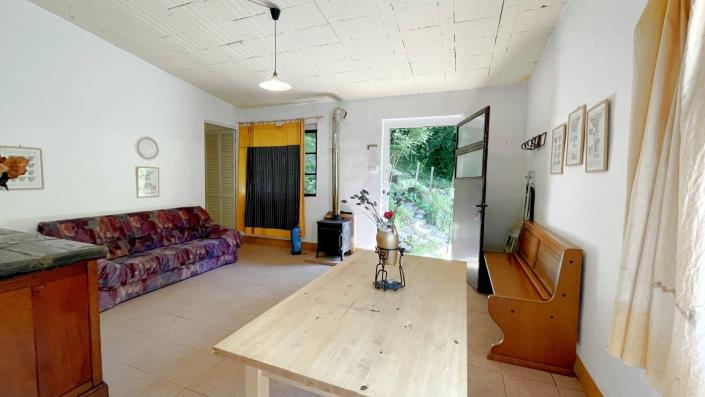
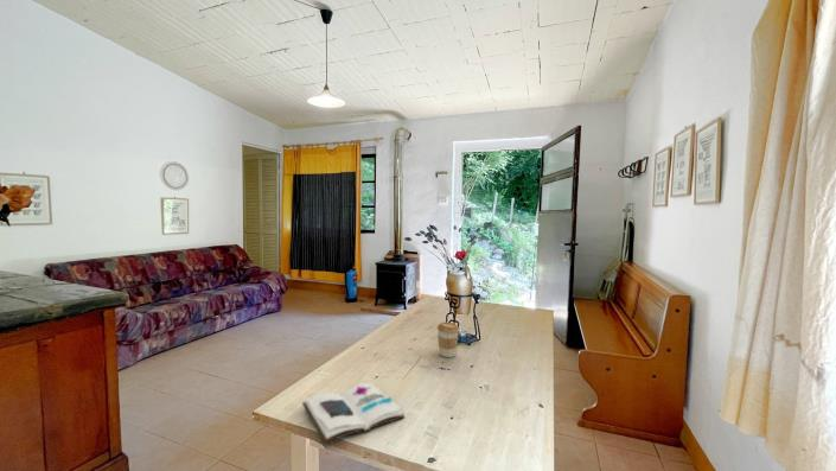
+ book [301,382,406,444]
+ coffee cup [436,320,460,358]
